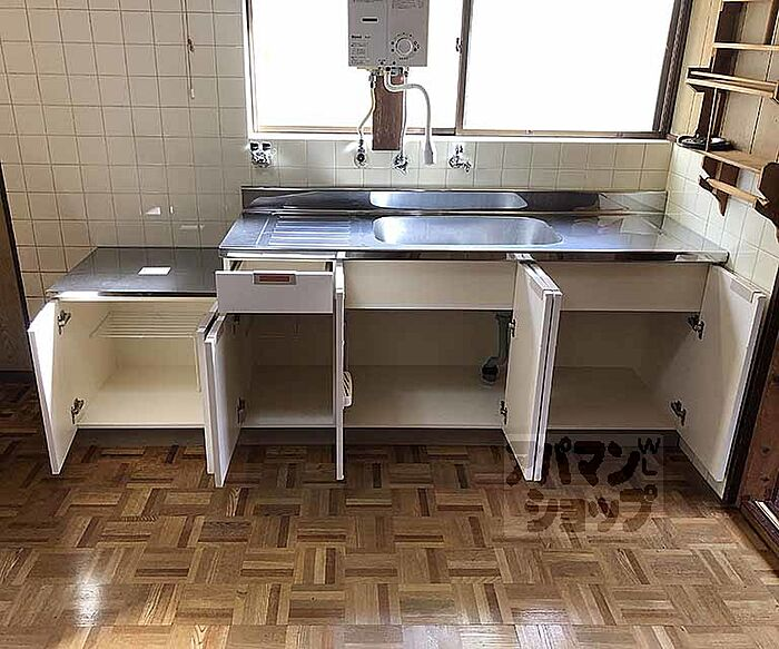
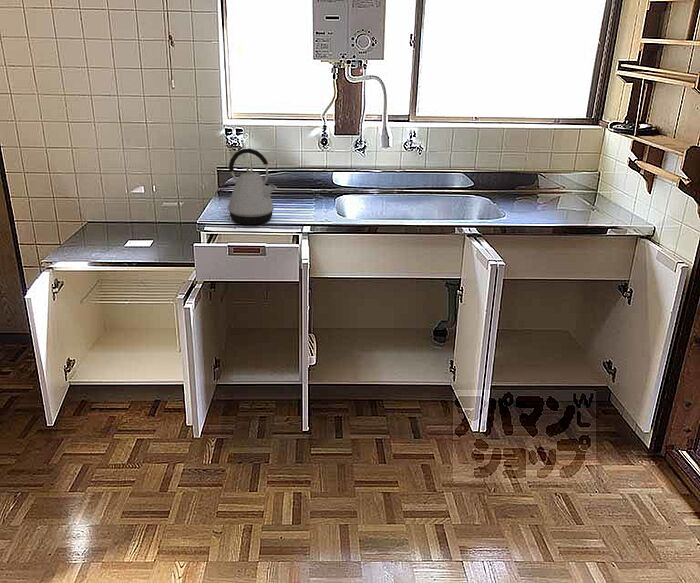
+ kettle [226,148,277,225]
